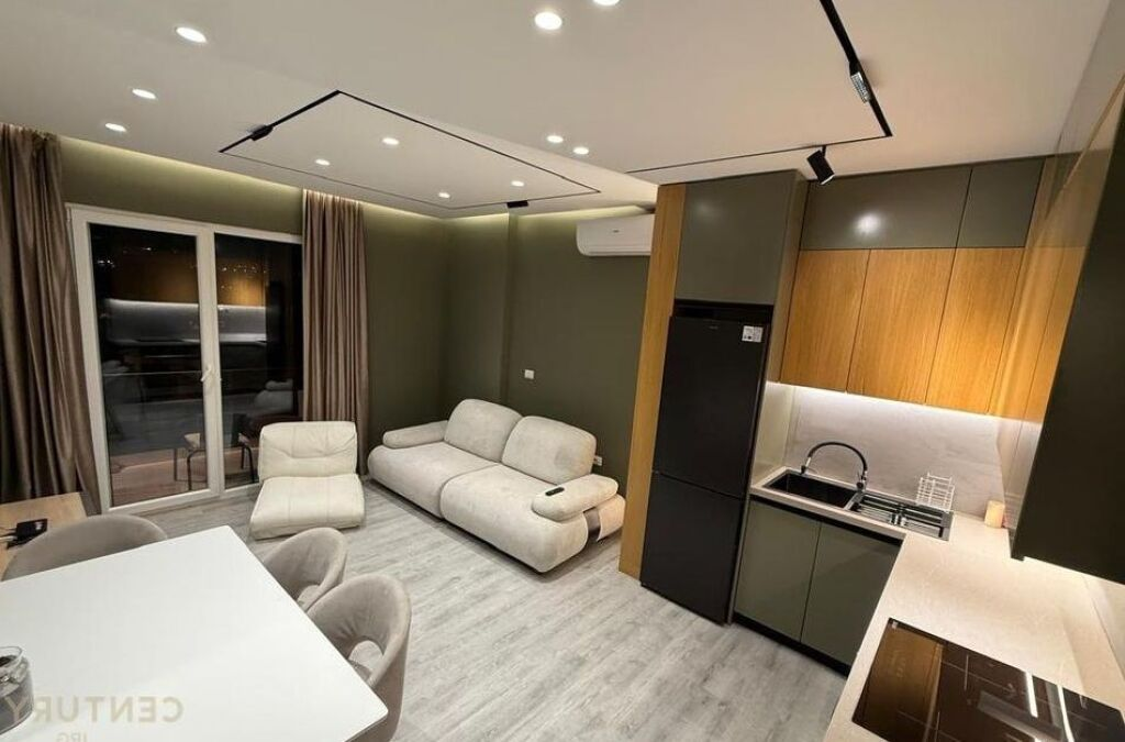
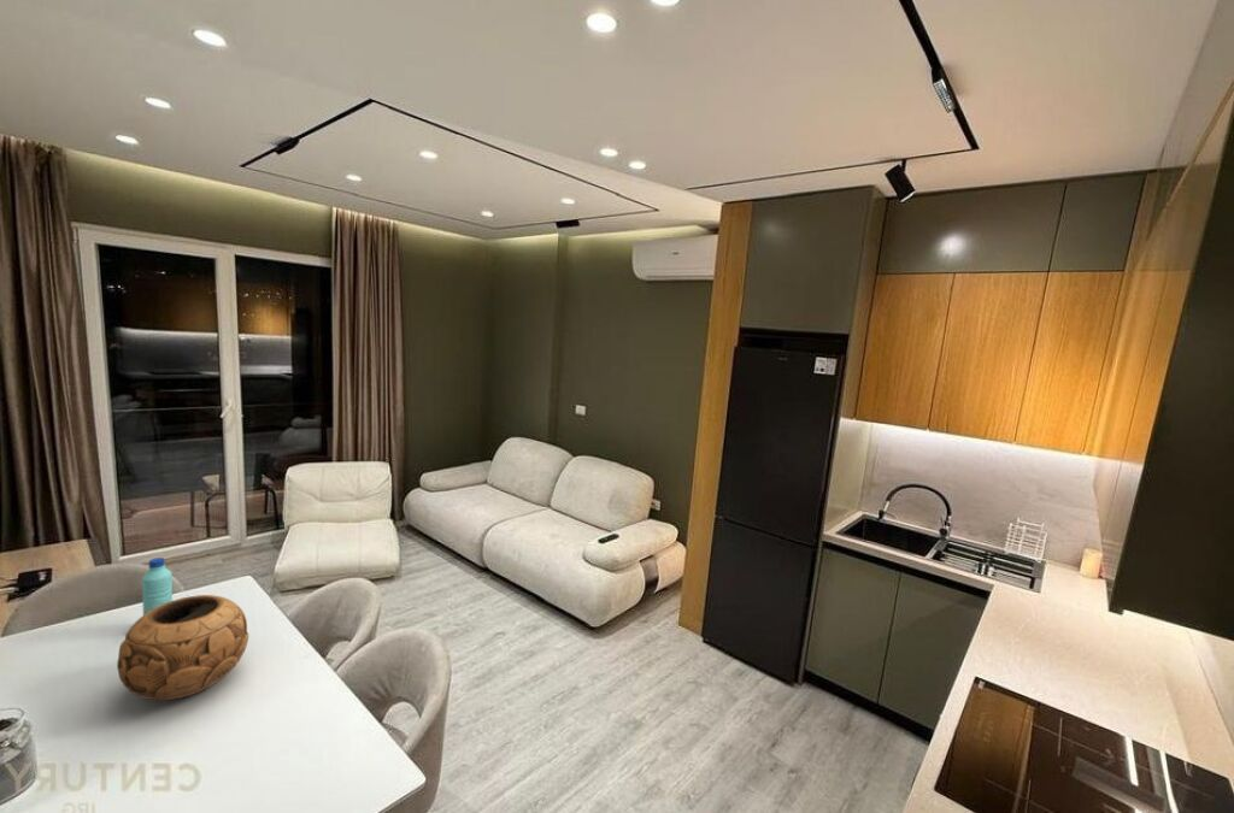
+ decorative bowl [116,594,251,701]
+ water bottle [141,556,174,615]
